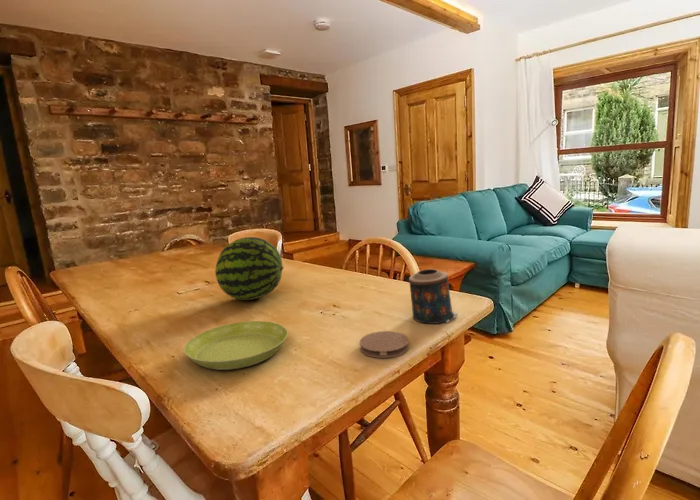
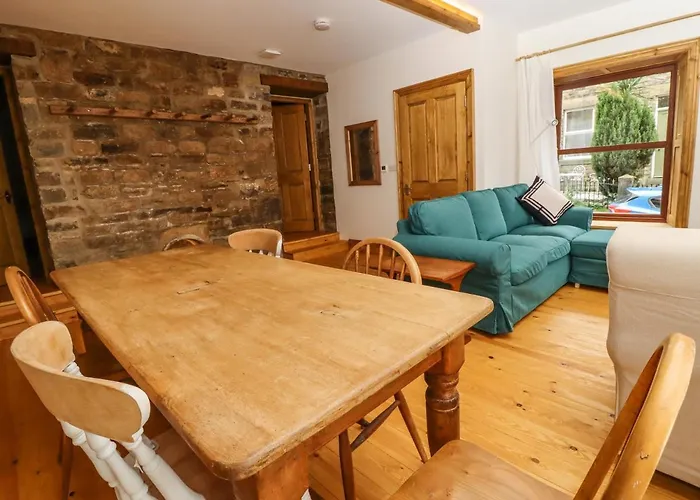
- fruit [214,236,285,301]
- candle [408,268,459,325]
- saucer [183,320,289,371]
- coaster [359,330,410,359]
